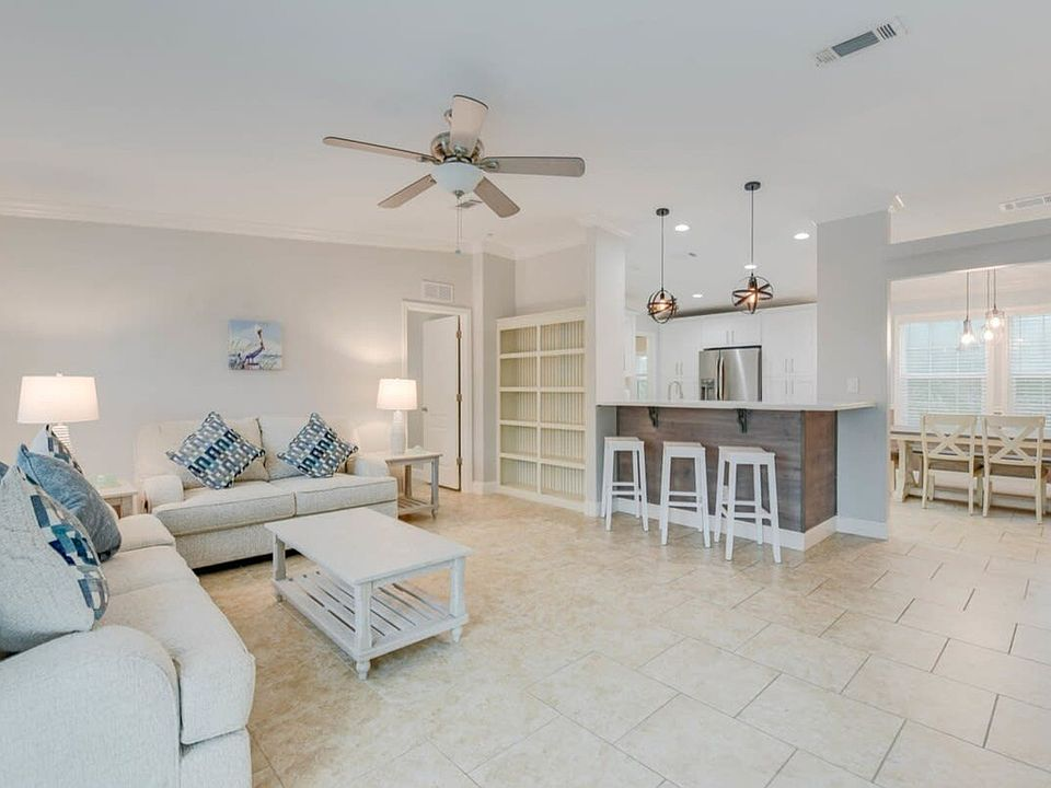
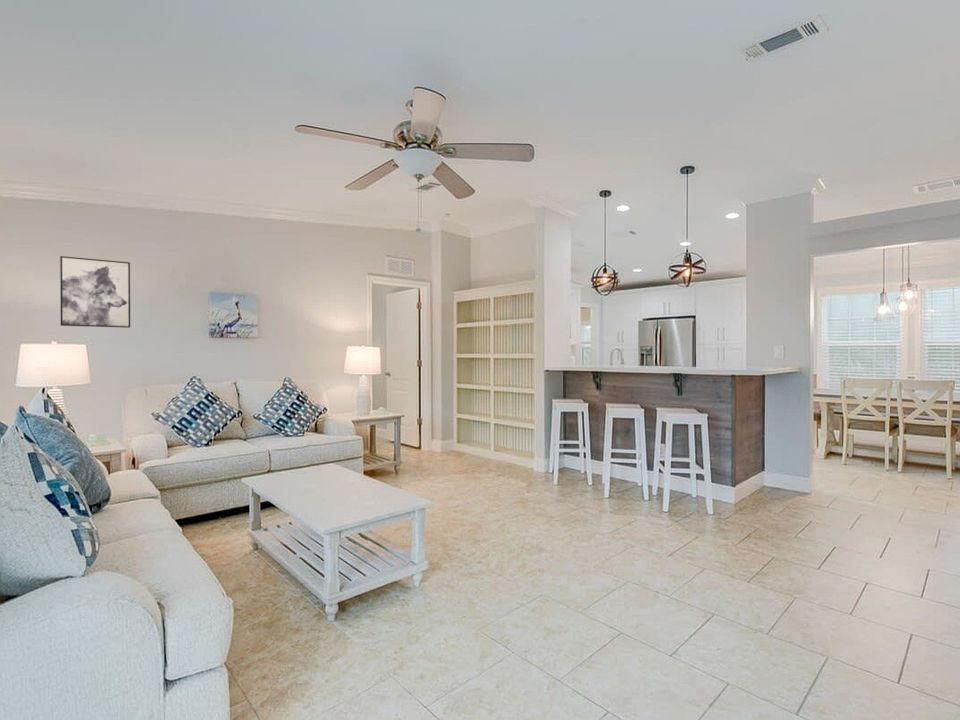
+ wall art [59,255,131,329]
